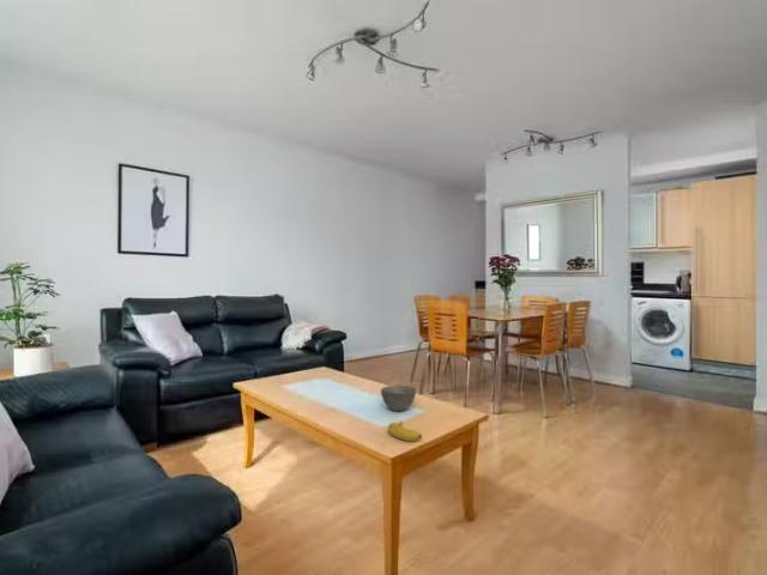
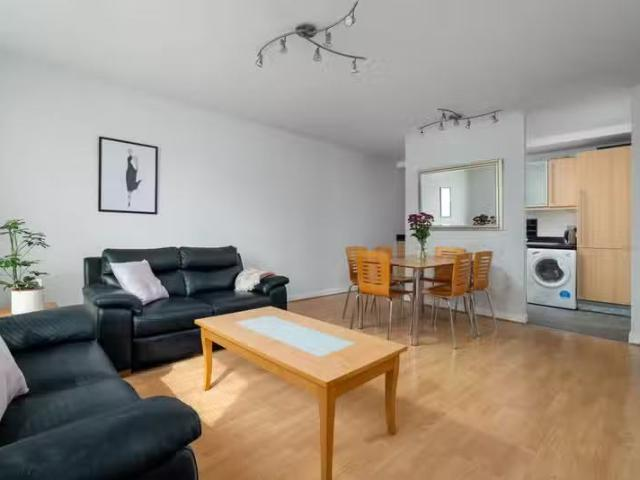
- banana [387,420,423,442]
- bowl [380,385,417,412]
